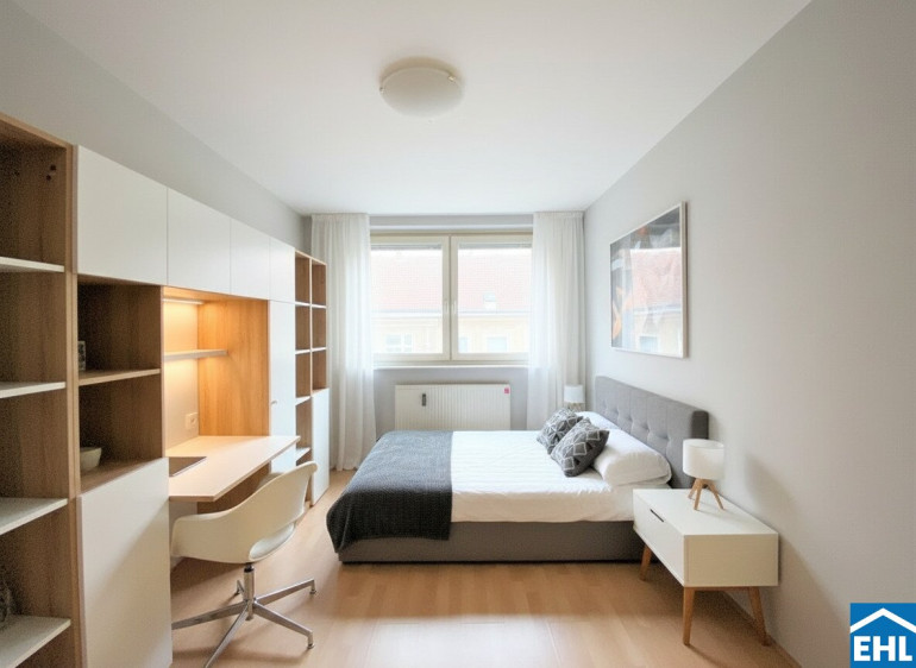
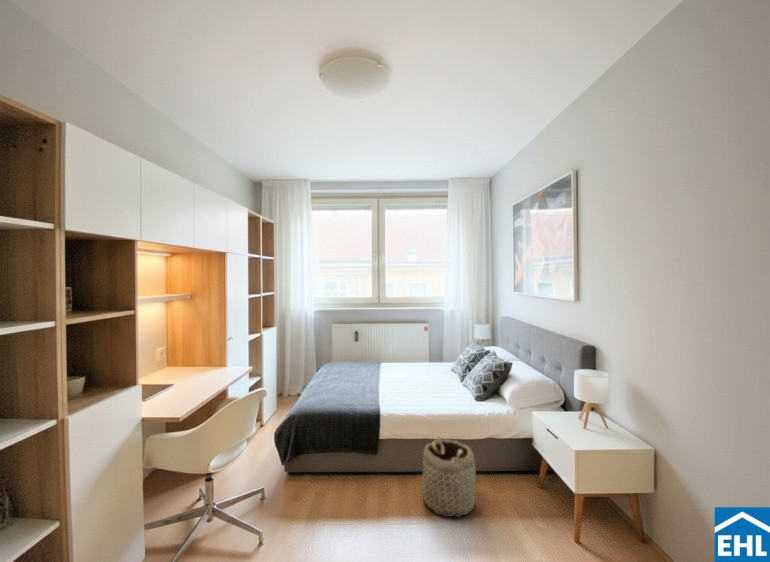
+ basket [421,436,477,518]
